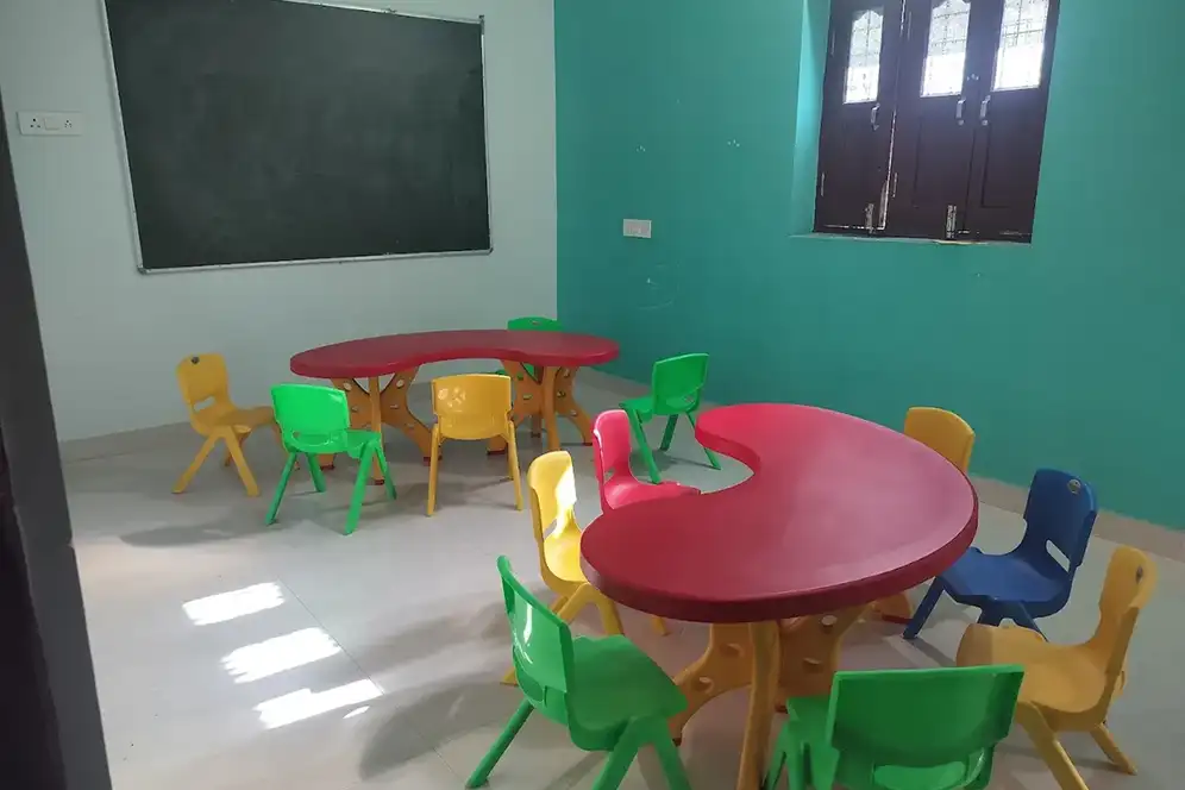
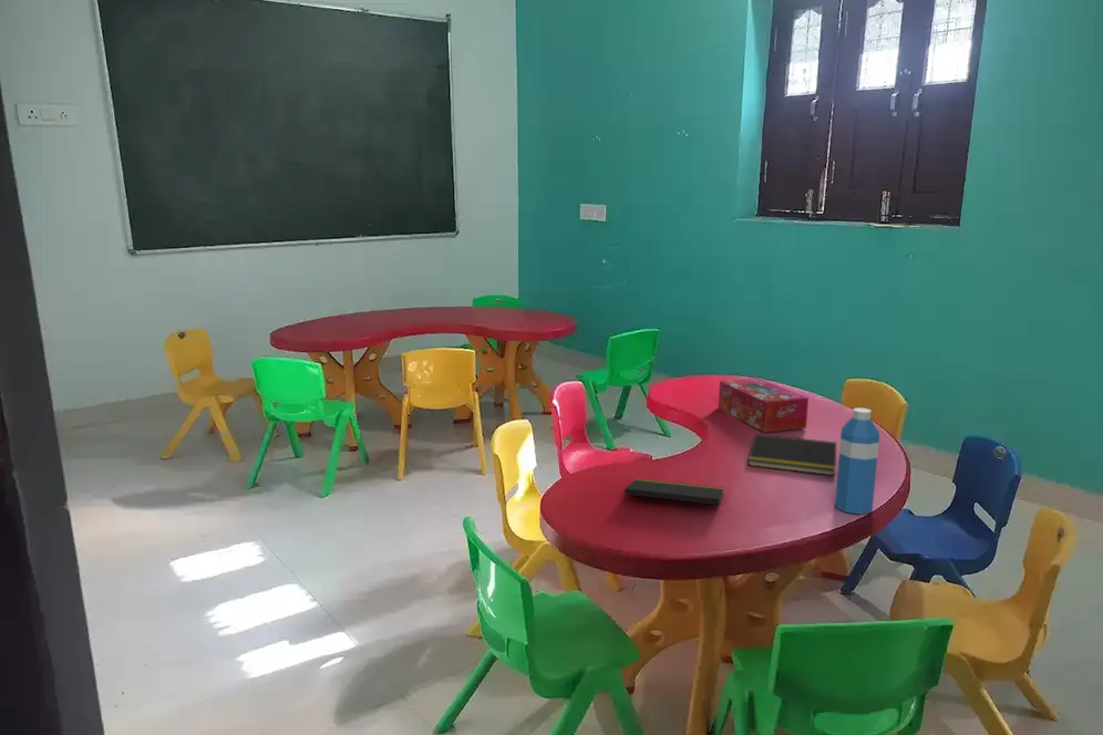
+ notepad [748,433,838,476]
+ tissue box [718,376,810,434]
+ notepad [623,477,725,516]
+ water bottle [834,406,880,516]
